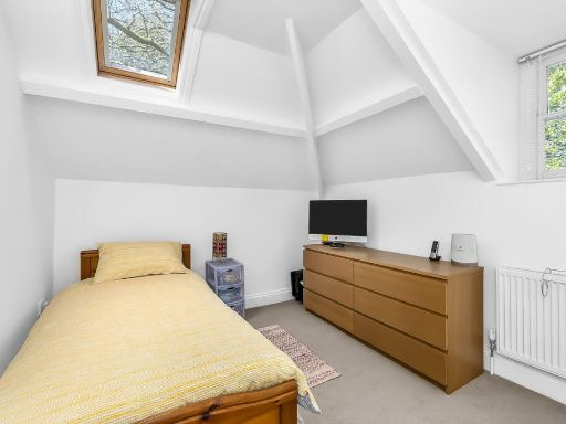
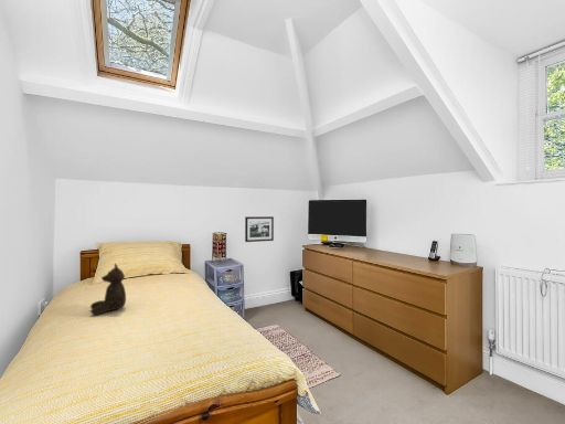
+ teddy bear [89,262,127,316]
+ picture frame [244,215,275,243]
